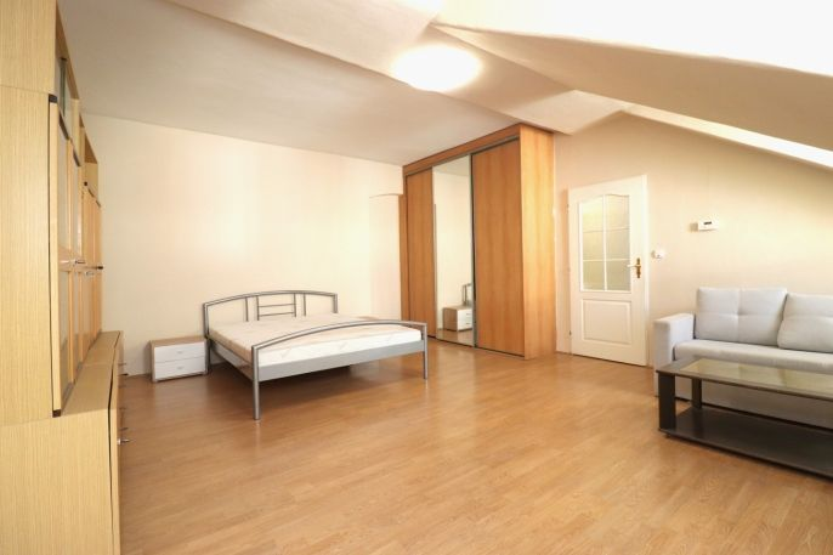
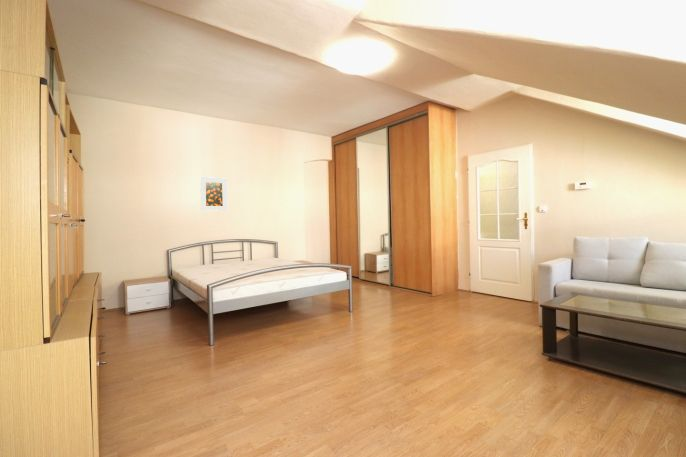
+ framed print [200,176,228,212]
